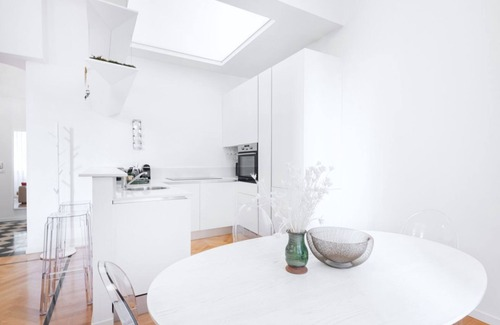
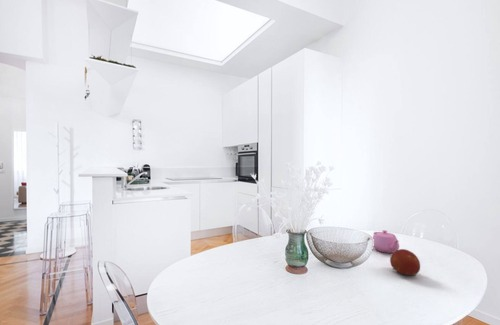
+ fruit [389,248,421,277]
+ teapot [372,229,400,254]
